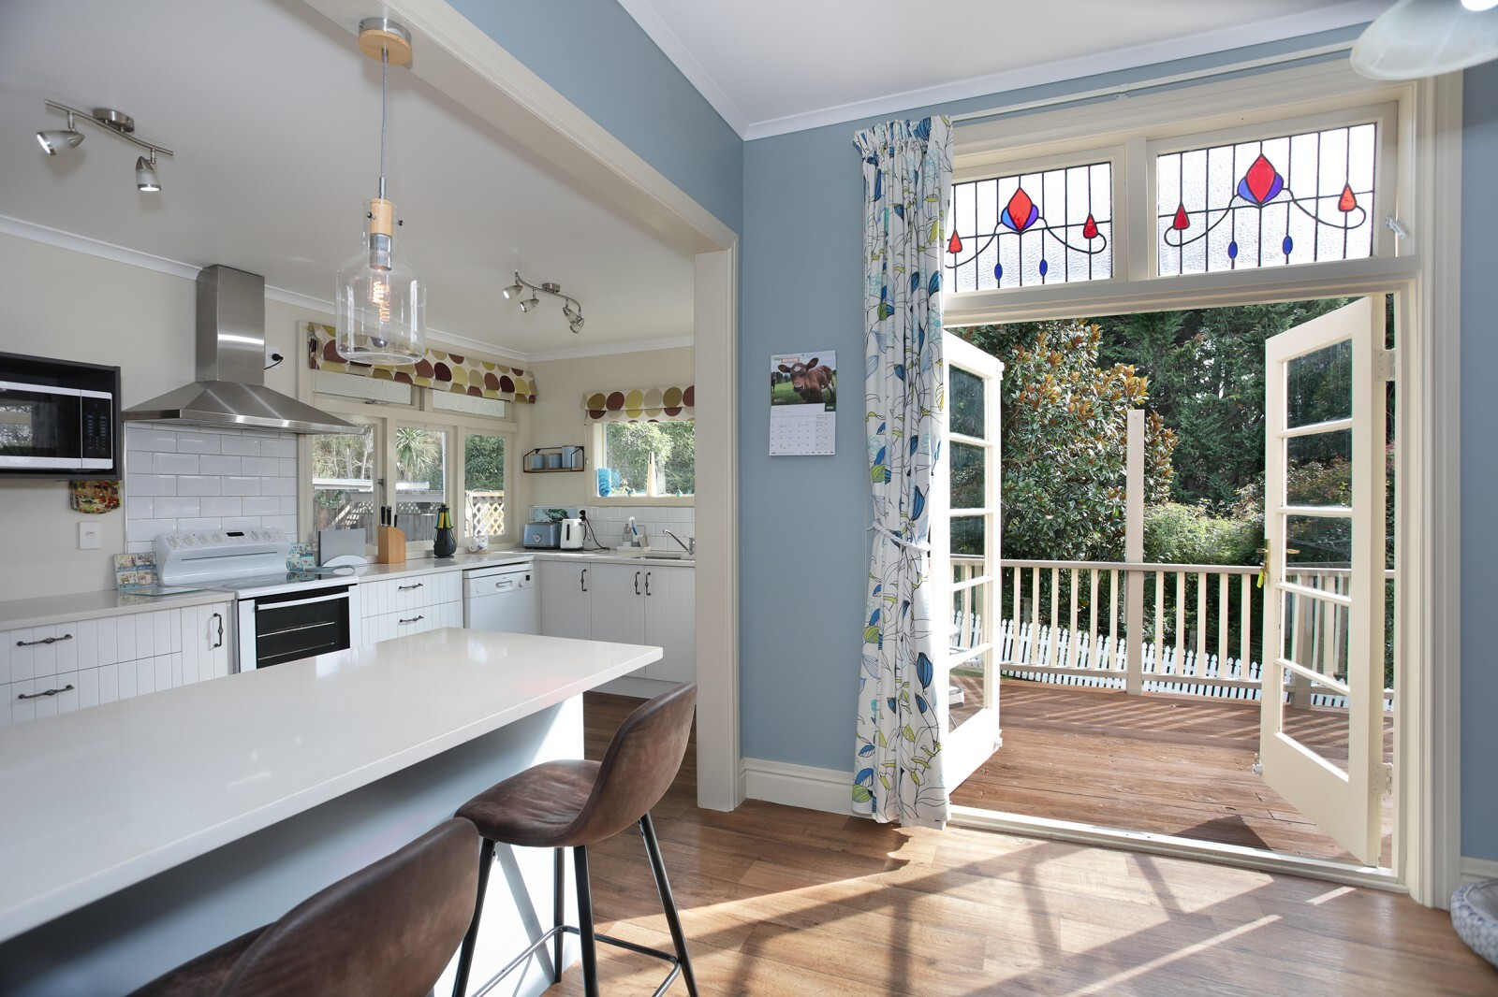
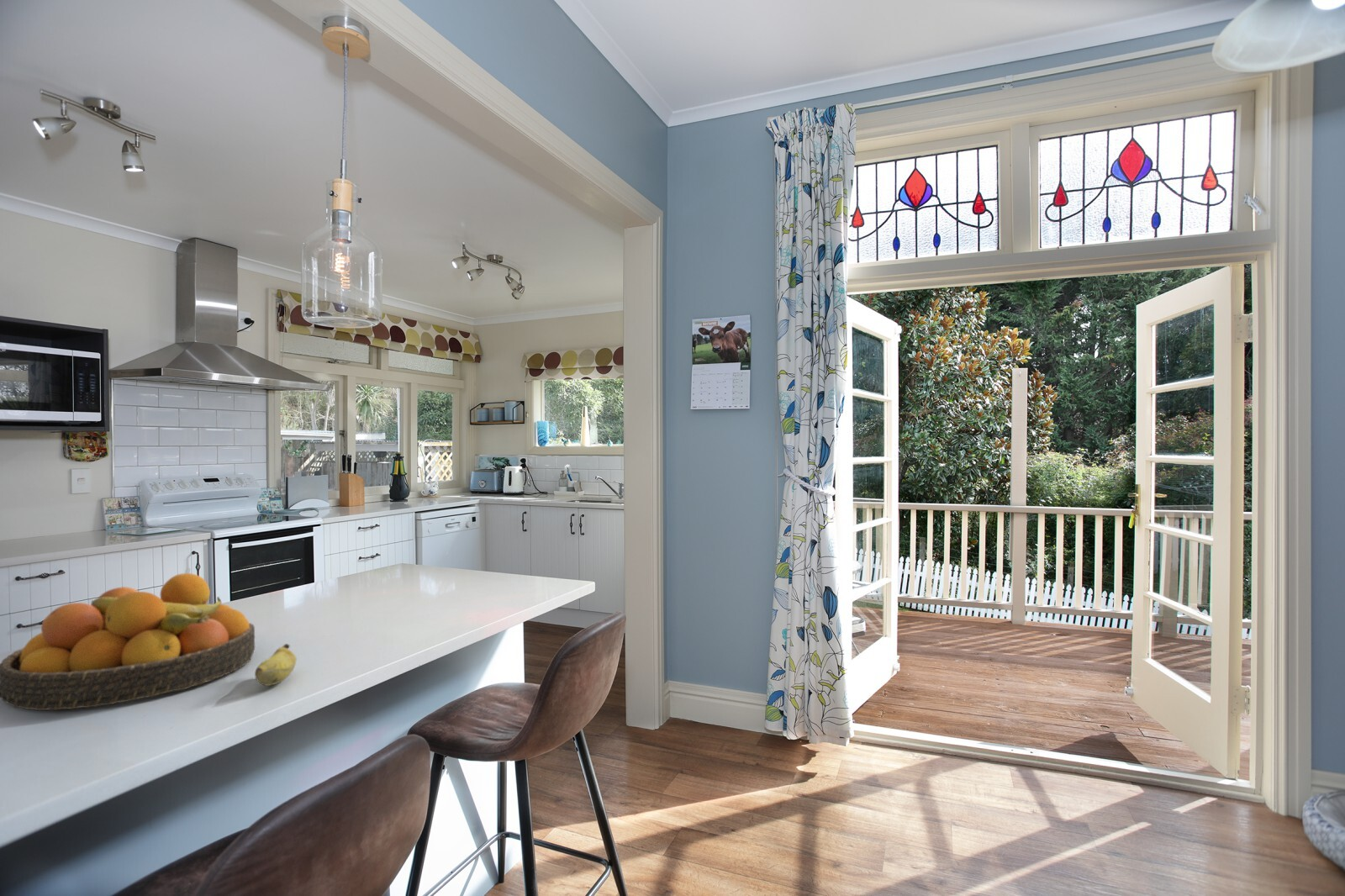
+ fruit bowl [0,572,256,711]
+ banana [254,643,298,687]
